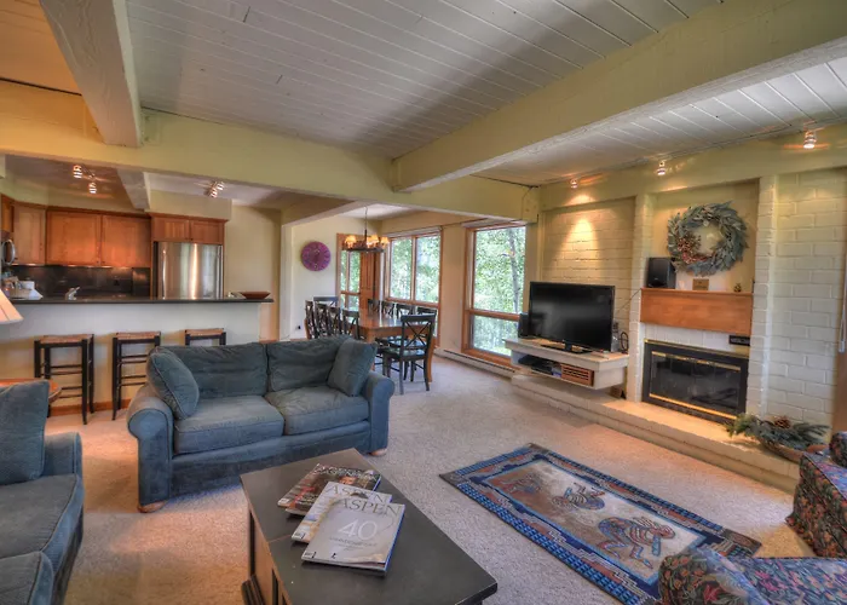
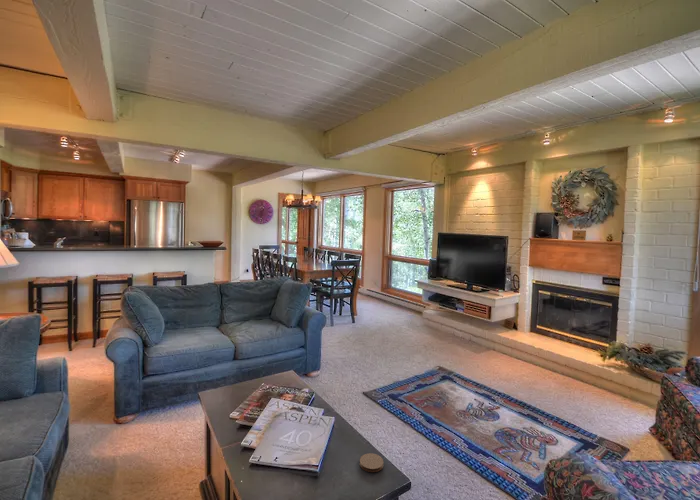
+ coaster [359,452,384,473]
